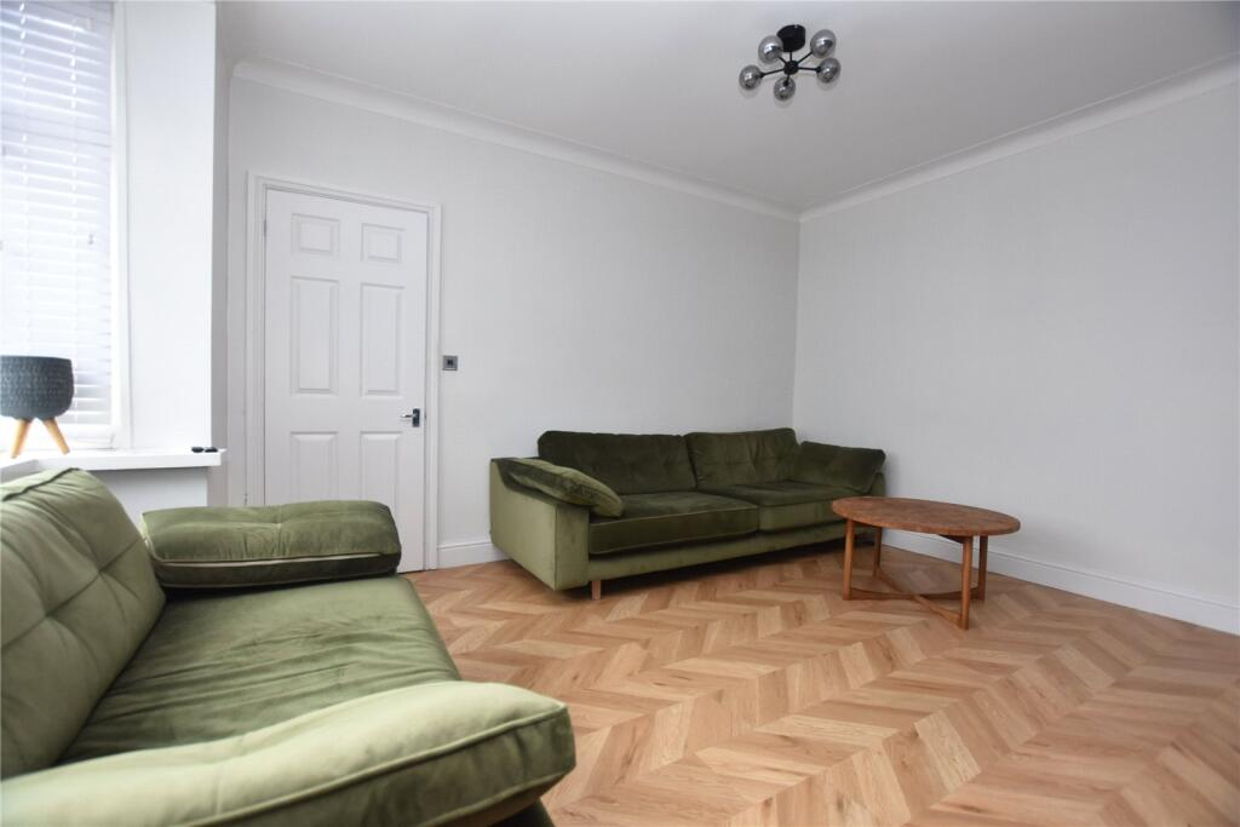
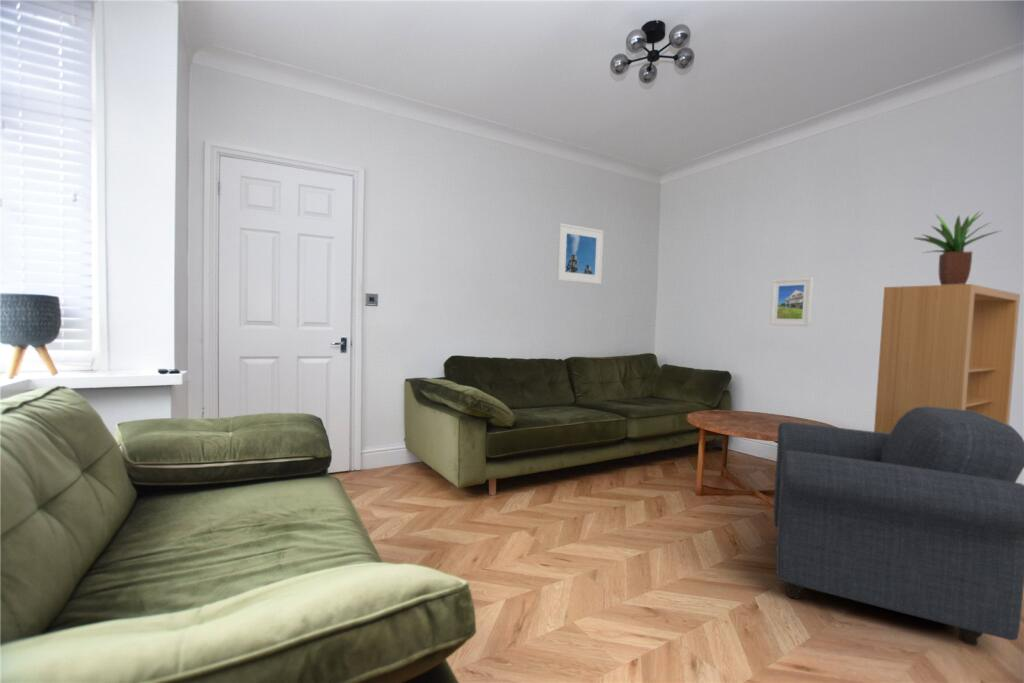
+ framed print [556,222,604,285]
+ armchair [773,406,1024,647]
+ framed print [769,276,814,327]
+ bookshelf [873,283,1021,434]
+ potted plant [915,209,1001,285]
